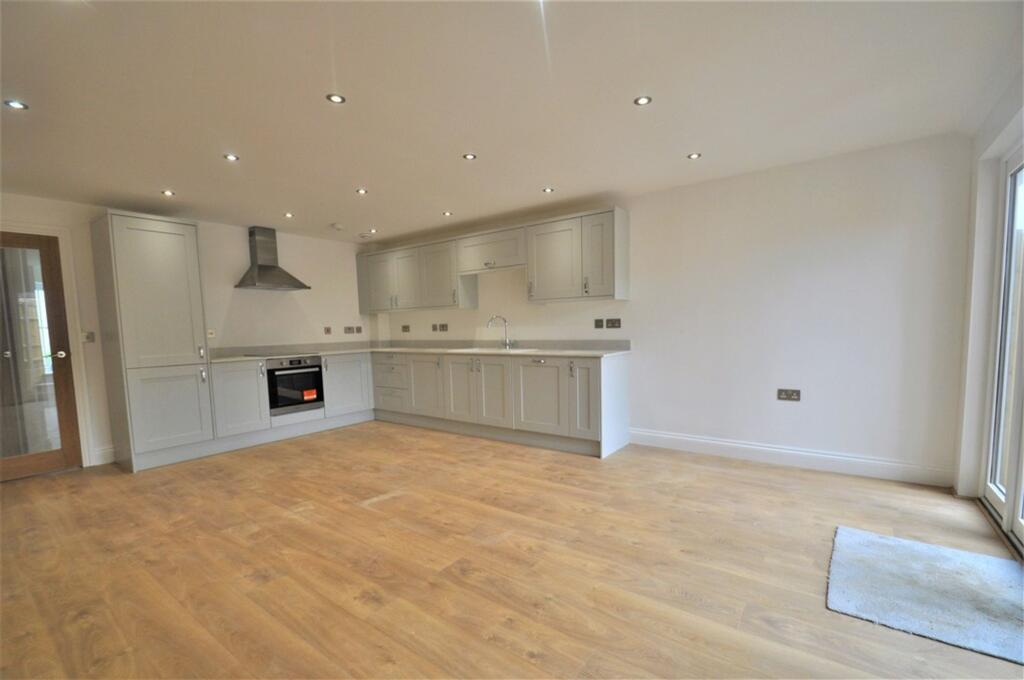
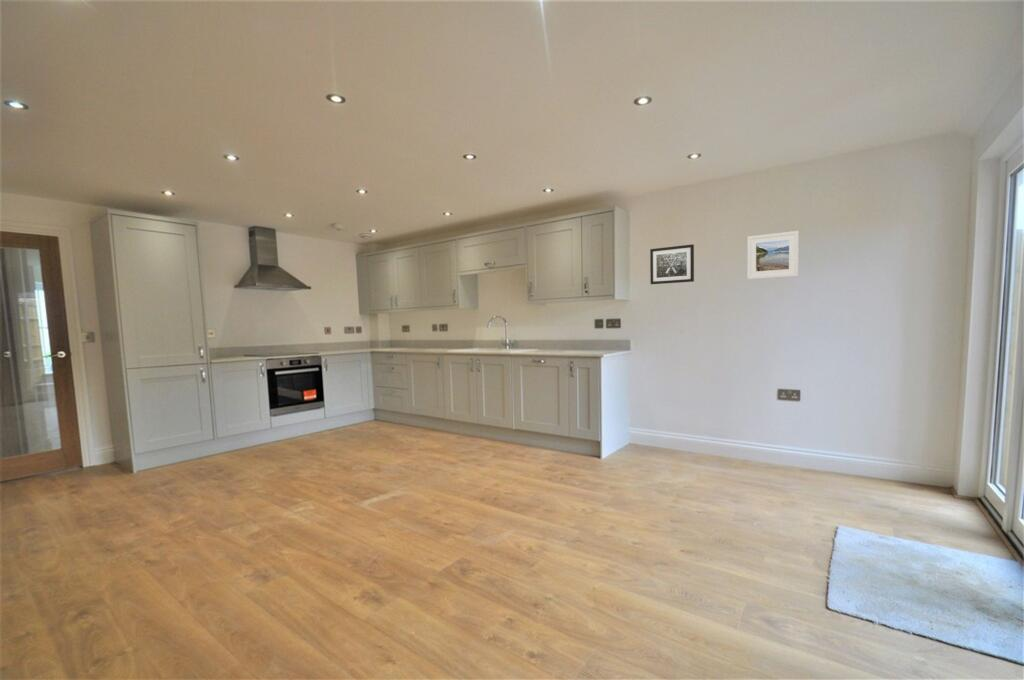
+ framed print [746,230,800,280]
+ wall art [649,243,695,285]
